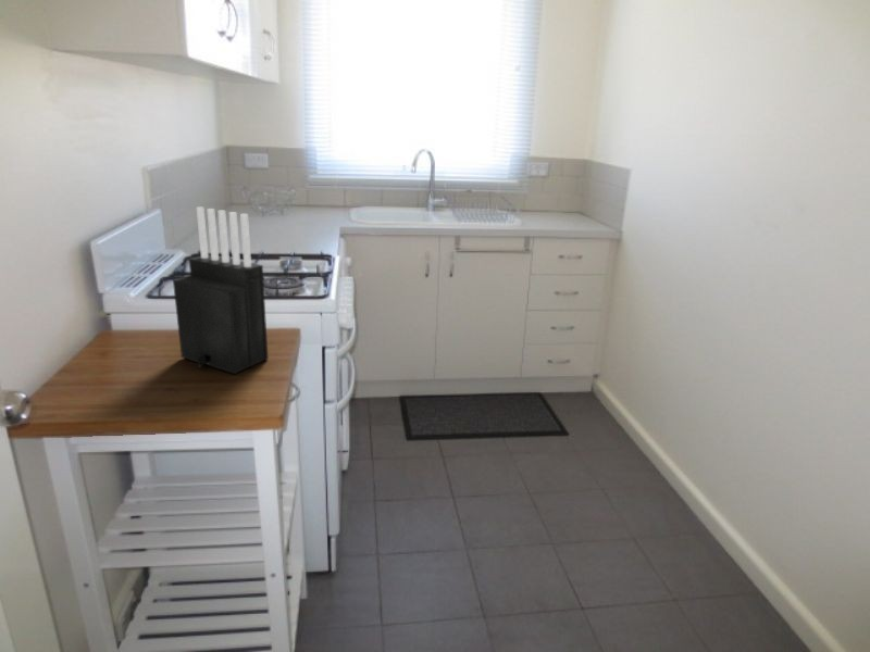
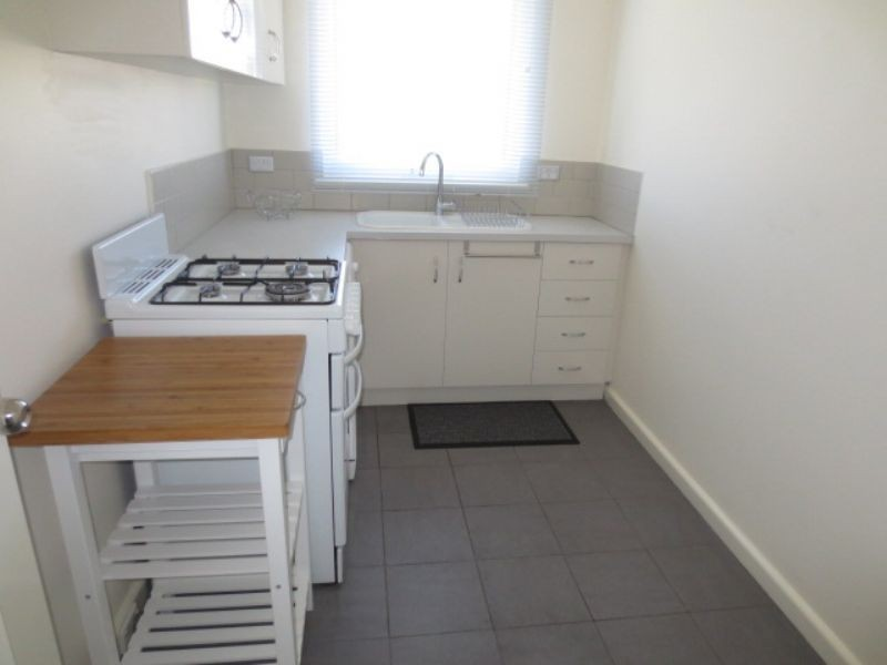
- knife block [172,206,270,375]
